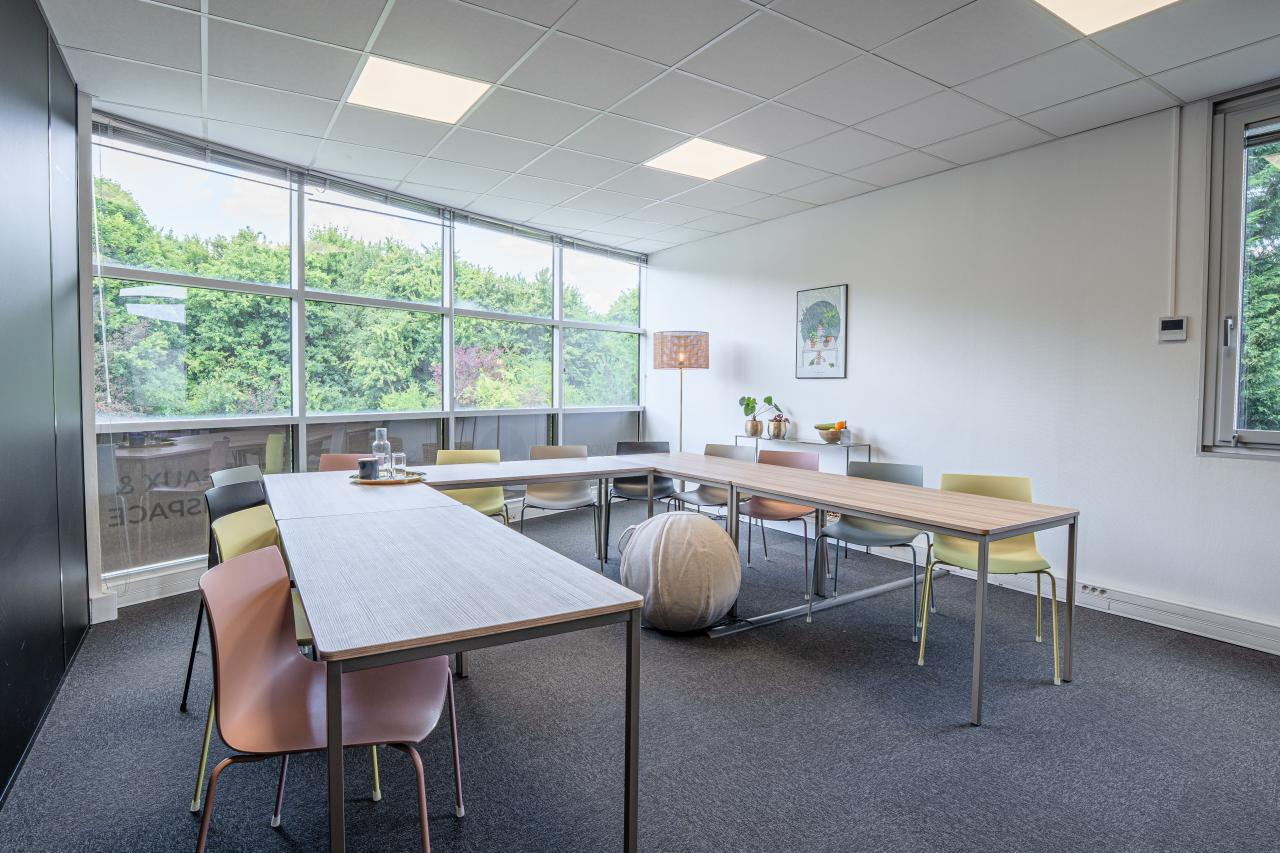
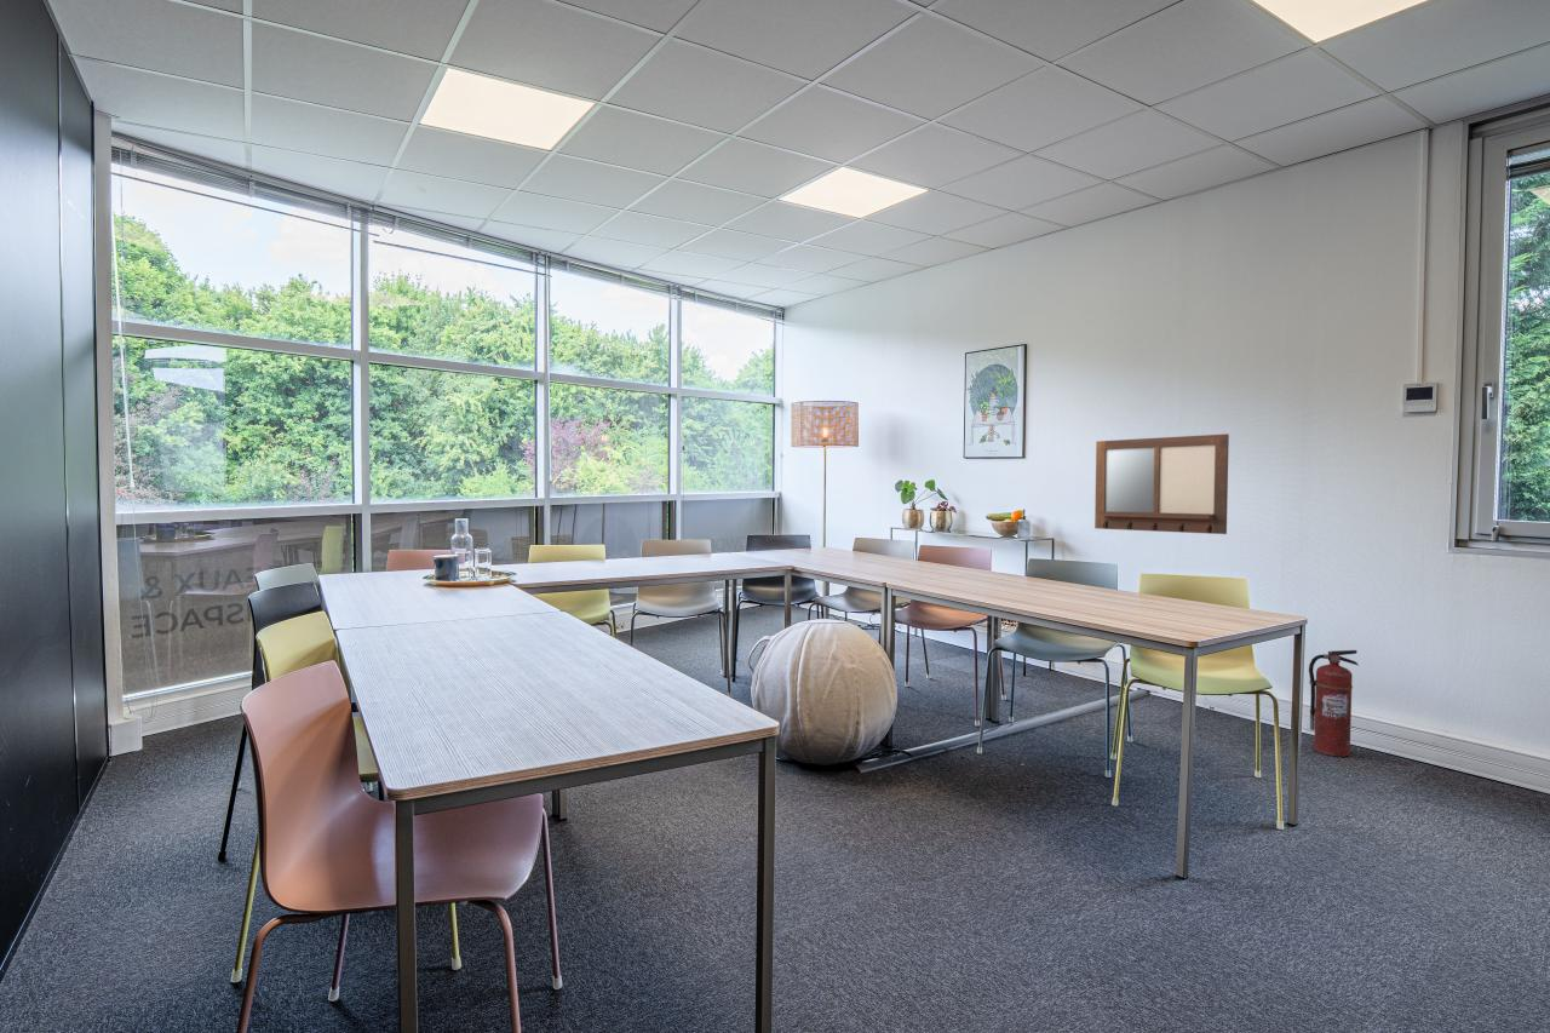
+ writing board [1093,432,1230,535]
+ fire extinguisher [1308,649,1360,758]
